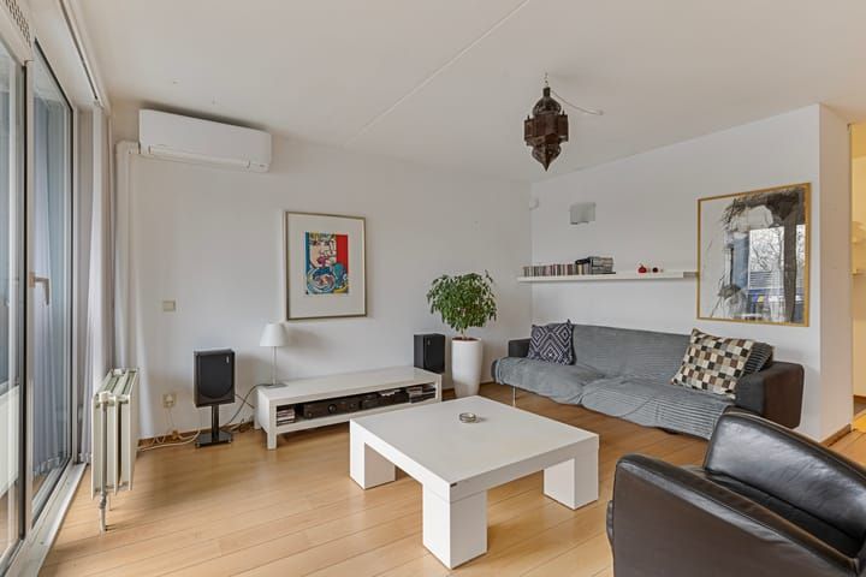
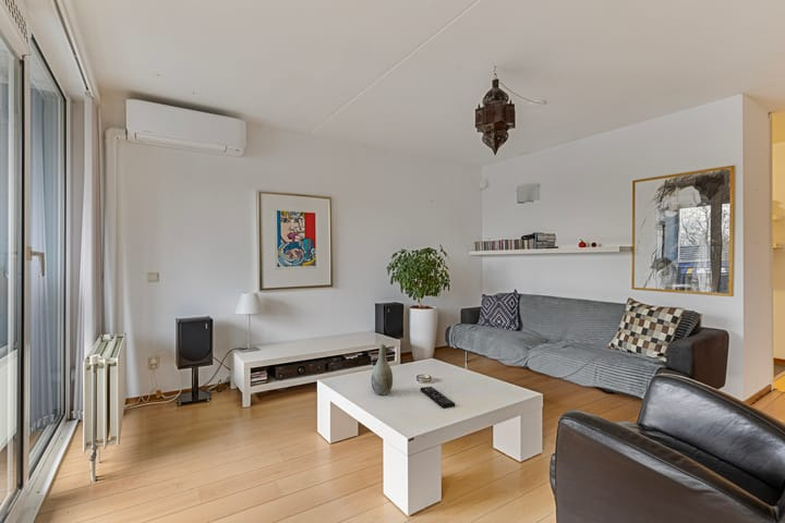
+ vase [371,343,394,396]
+ remote control [420,386,456,409]
